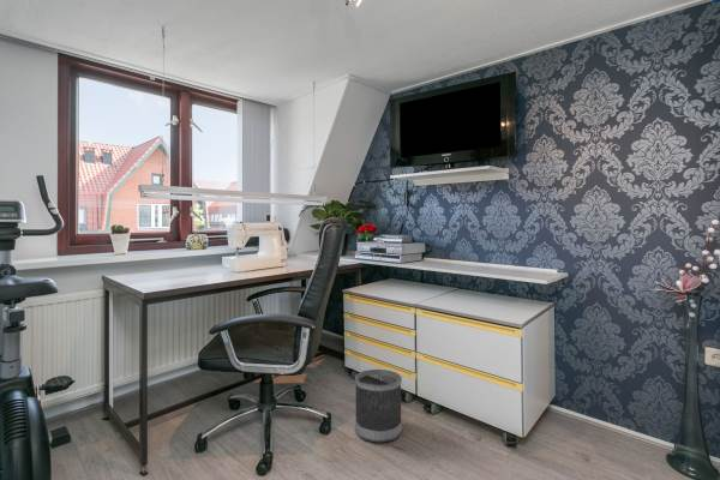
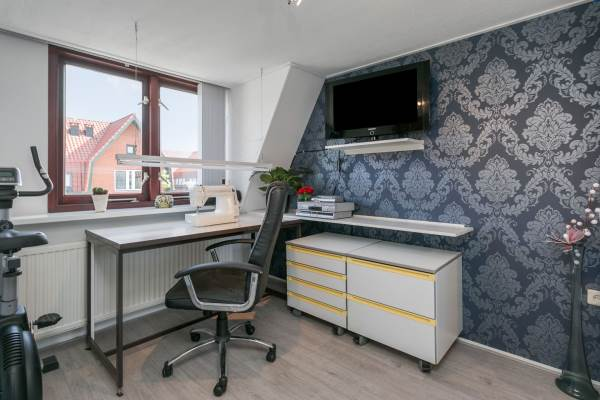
- wastebasket [354,368,403,444]
